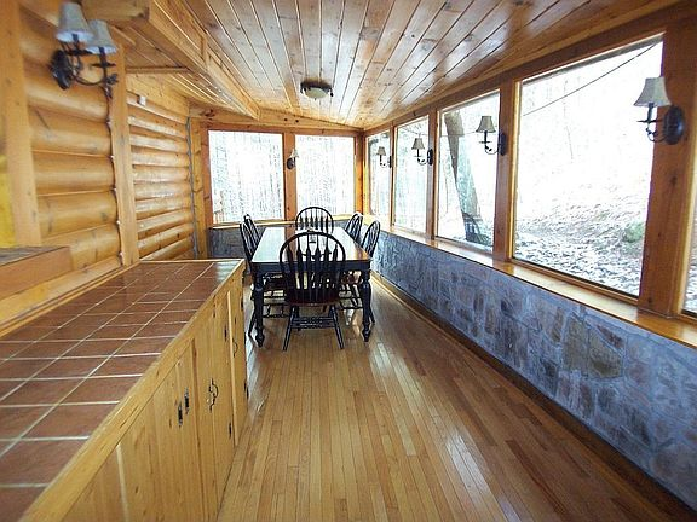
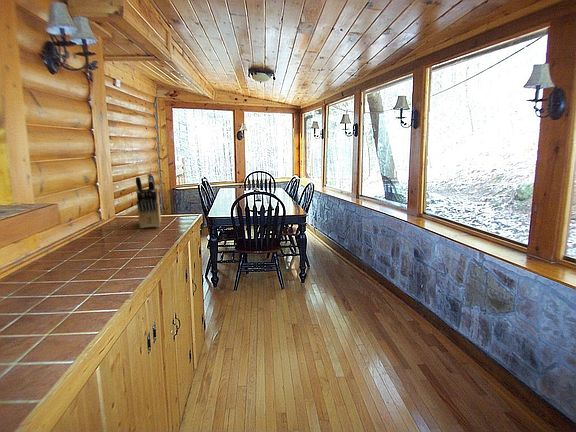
+ knife block [135,173,162,229]
